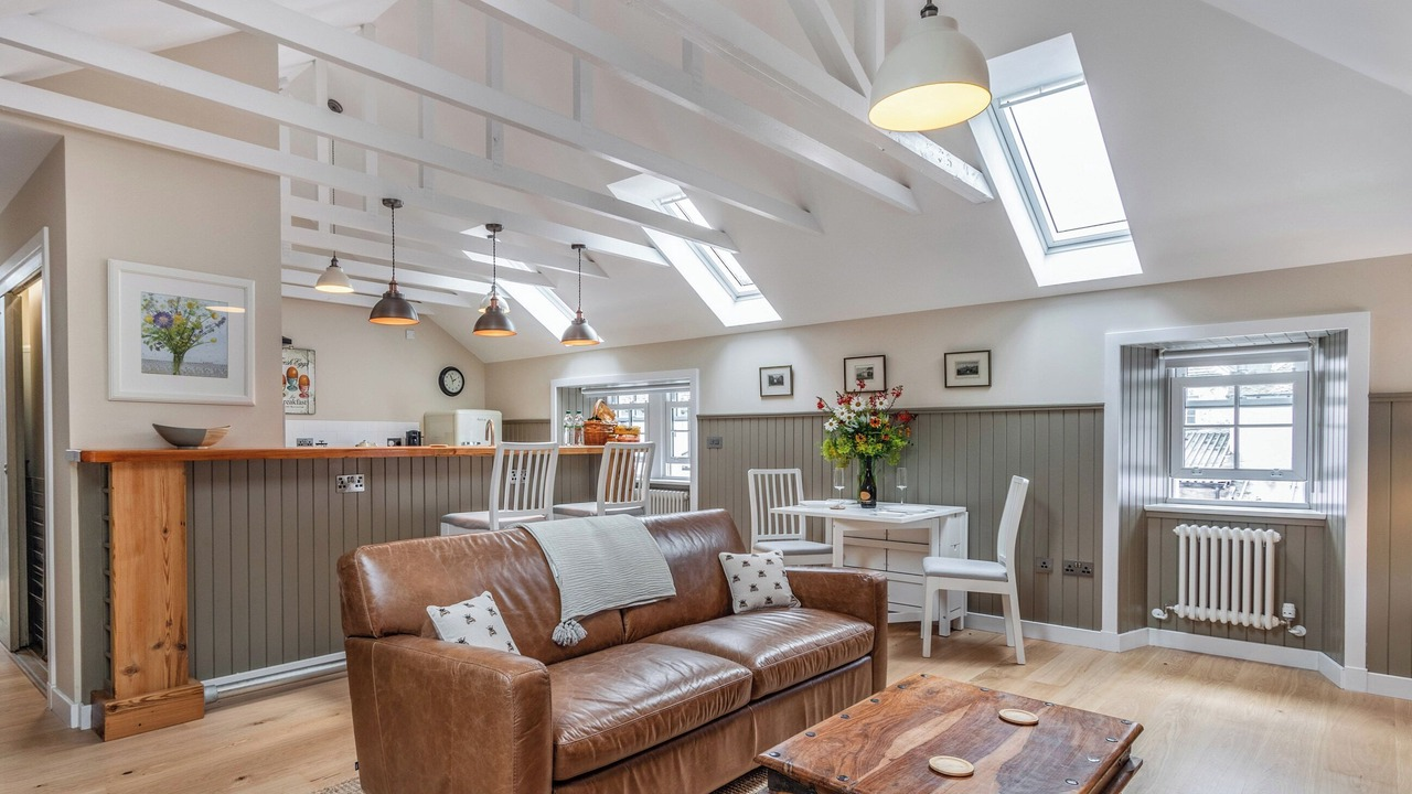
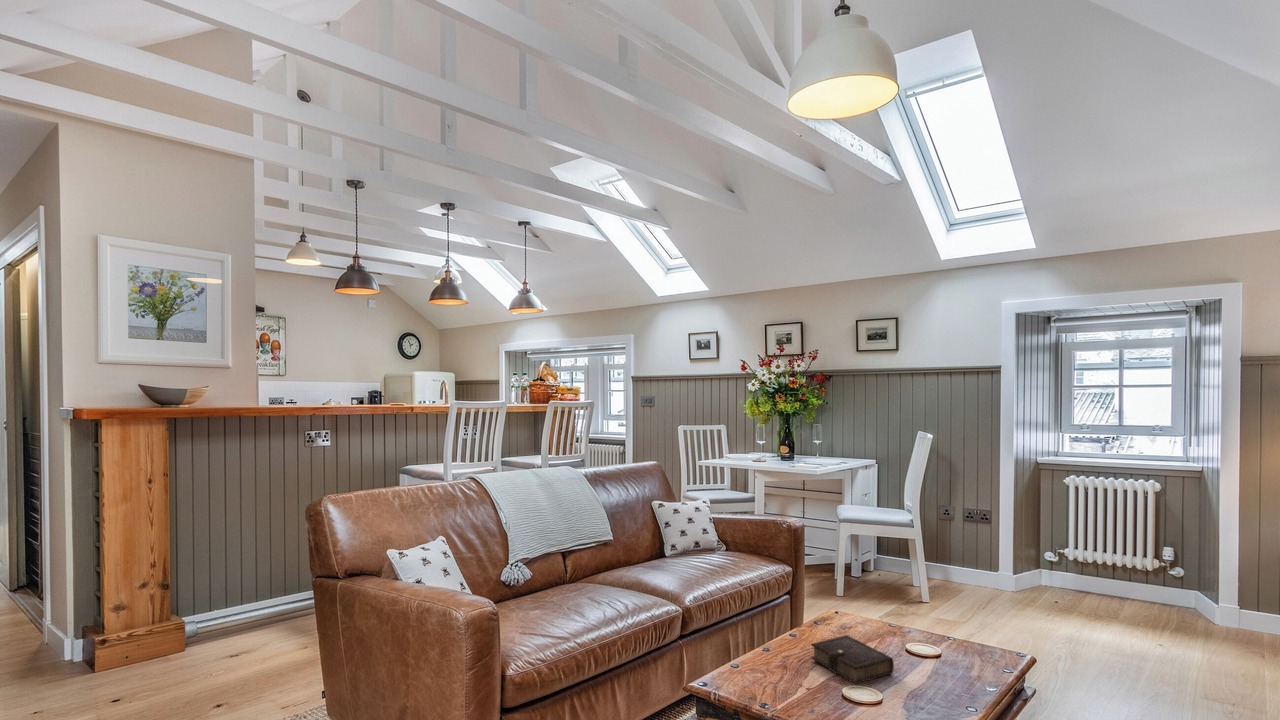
+ book [810,634,895,685]
